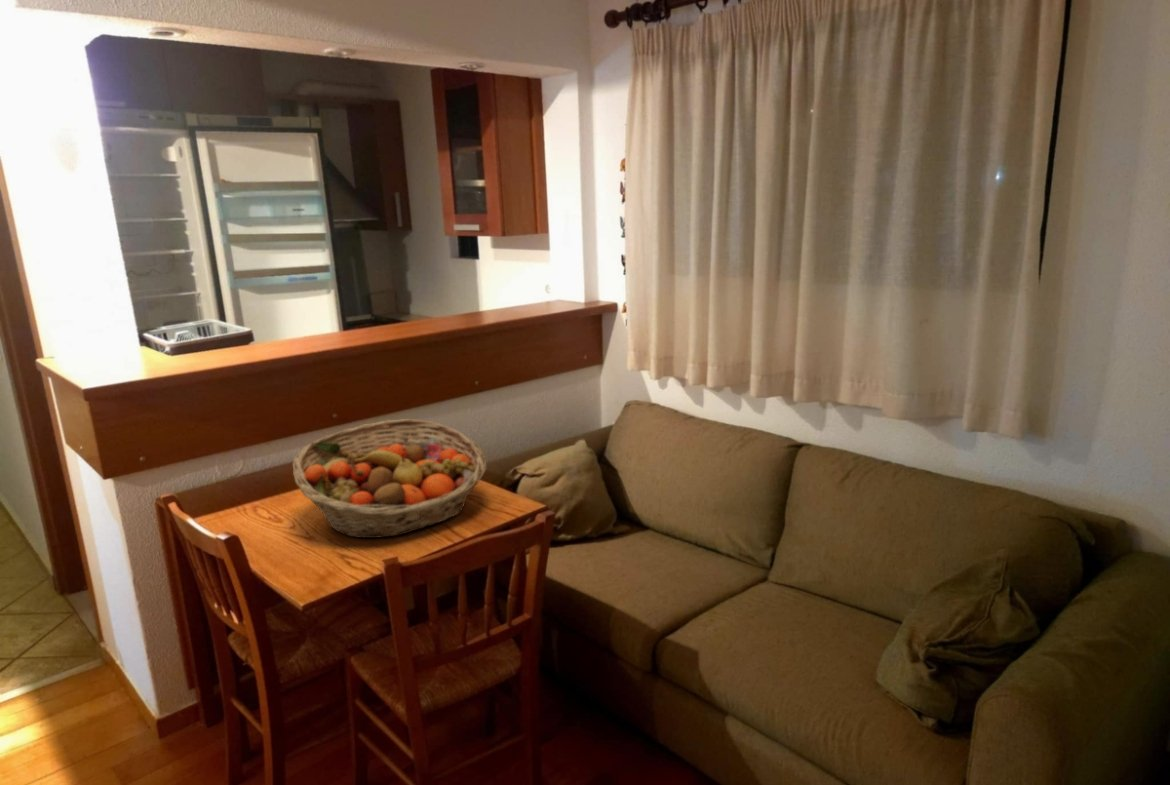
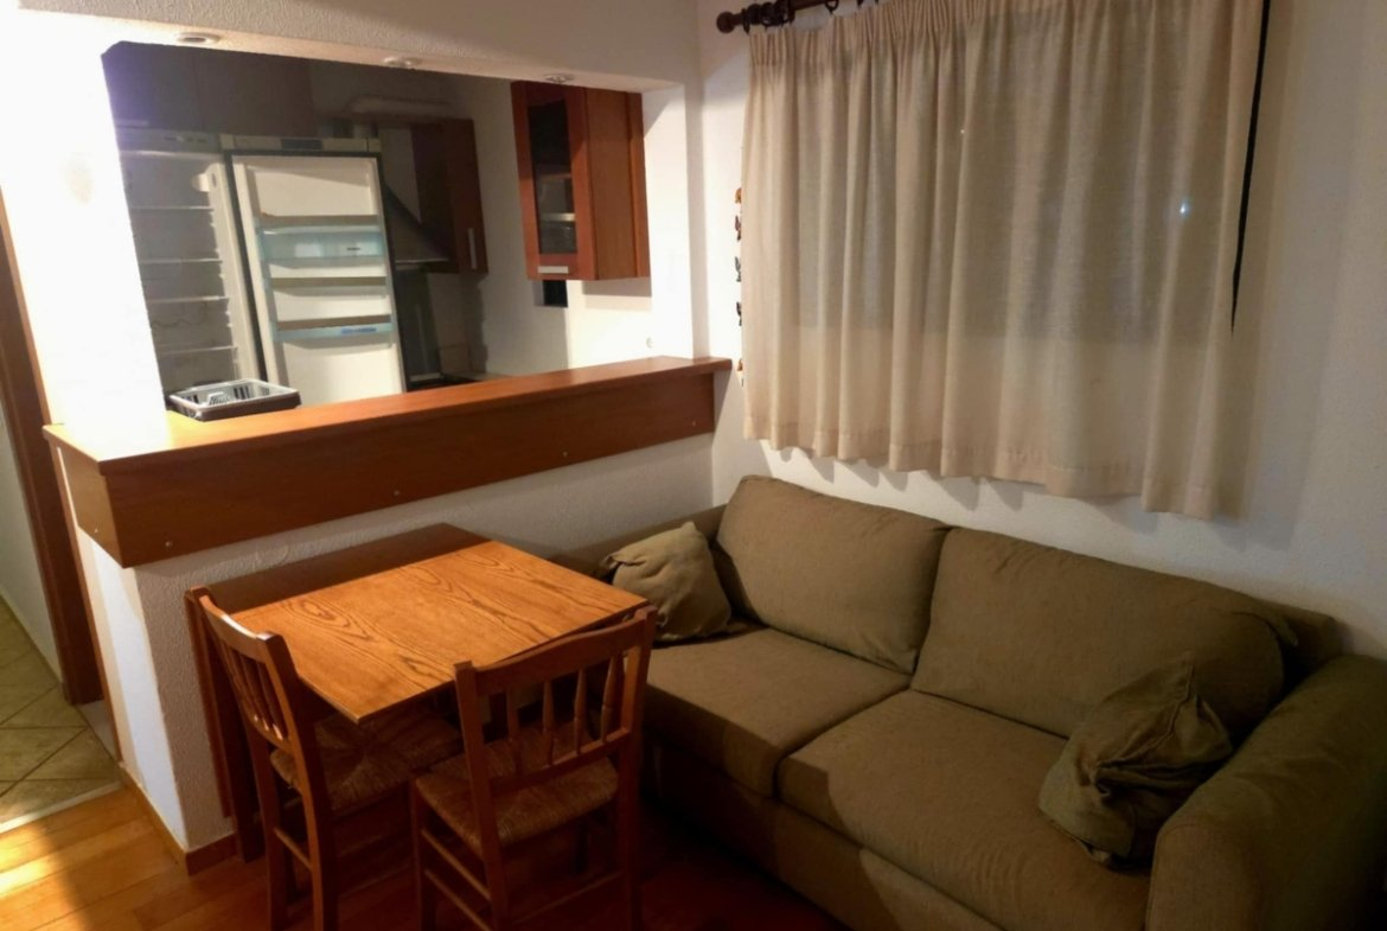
- fruit basket [292,418,488,539]
